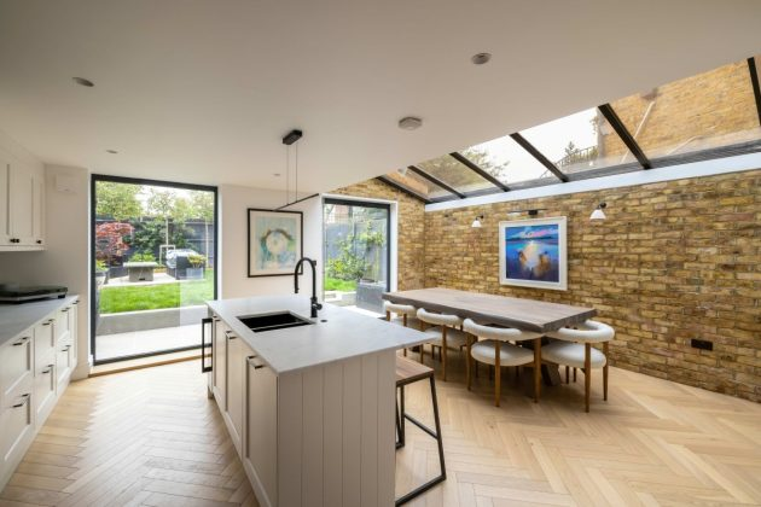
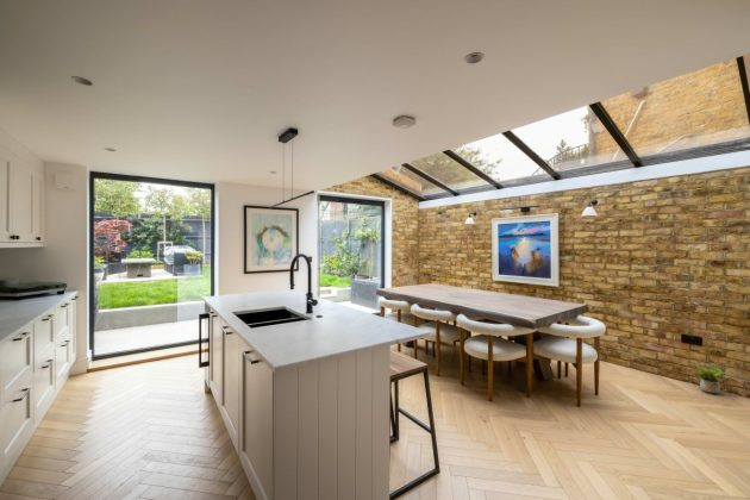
+ potted plant [692,362,730,394]
